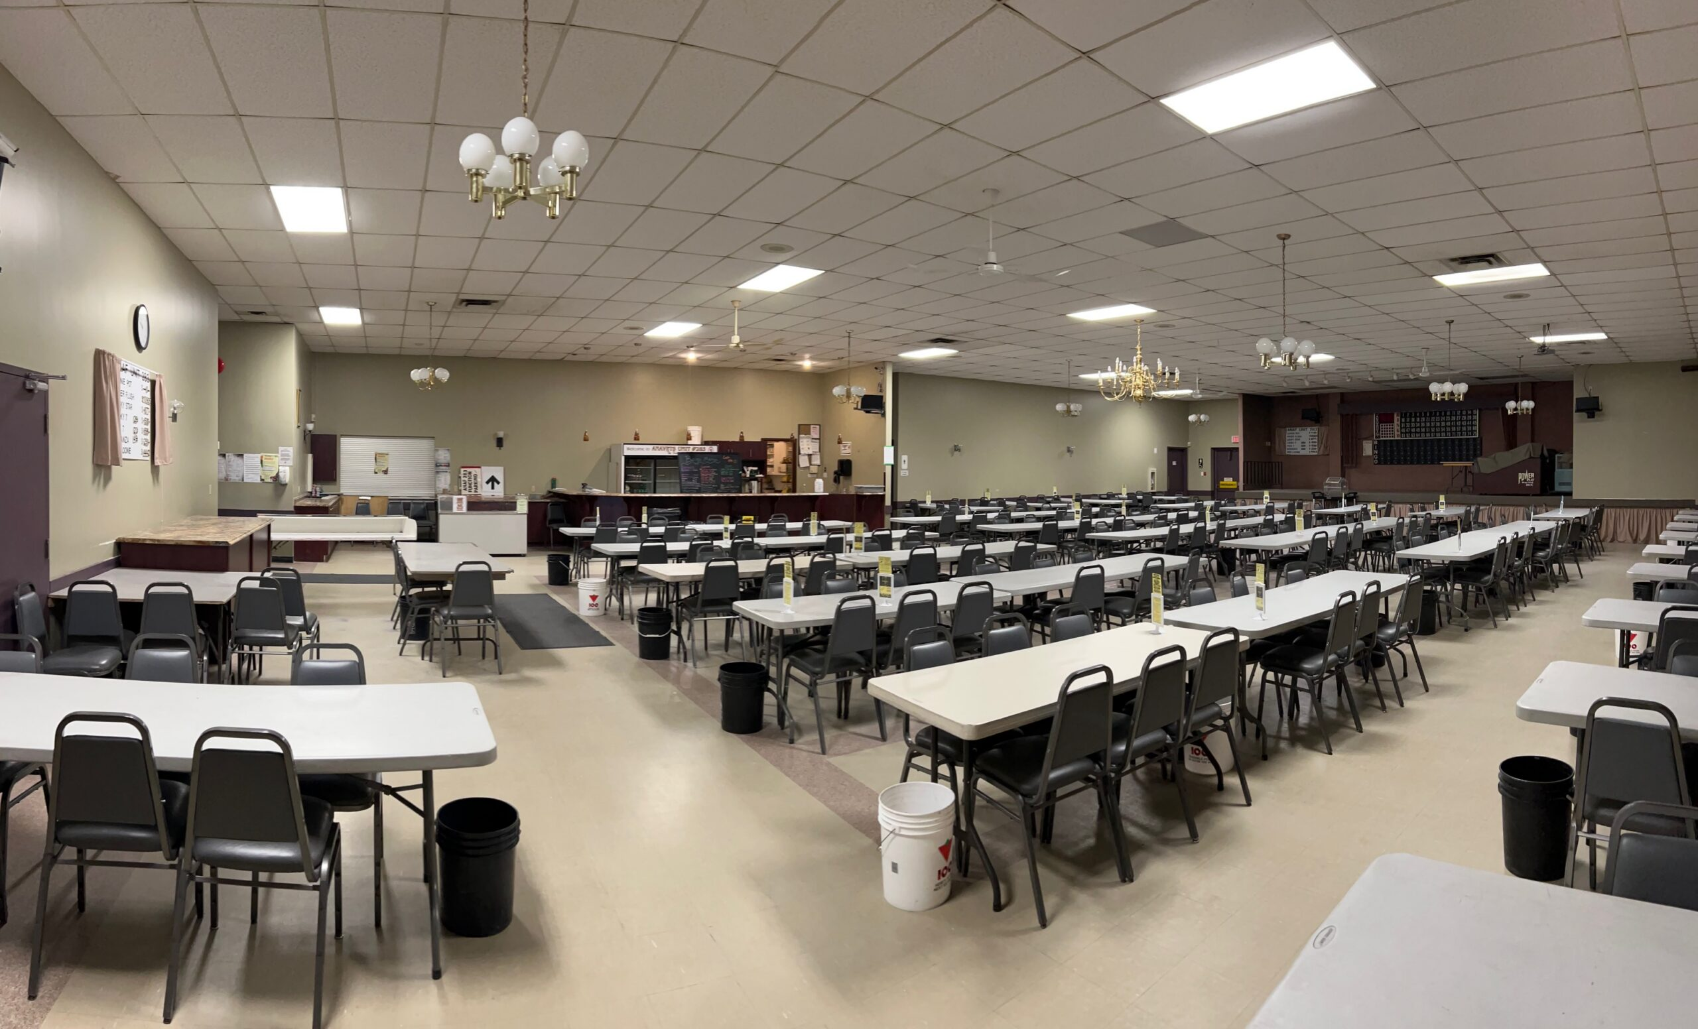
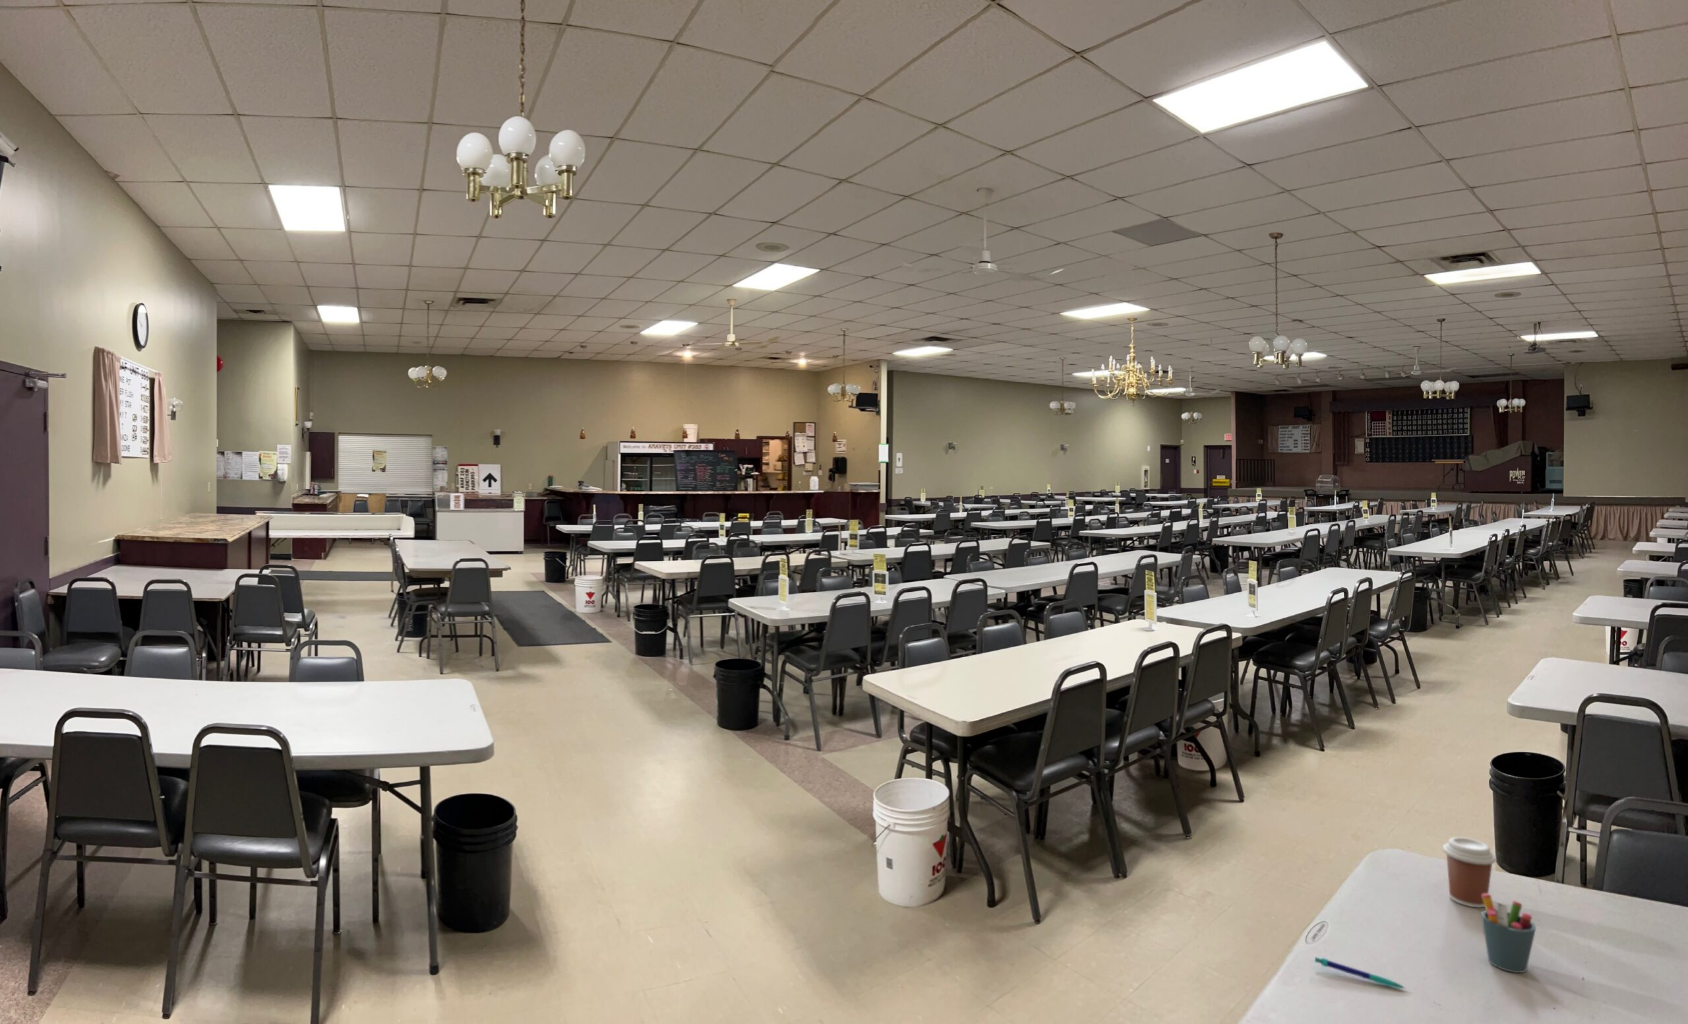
+ coffee cup [1442,837,1496,908]
+ pen holder [1481,894,1537,973]
+ pen [1314,956,1406,989]
